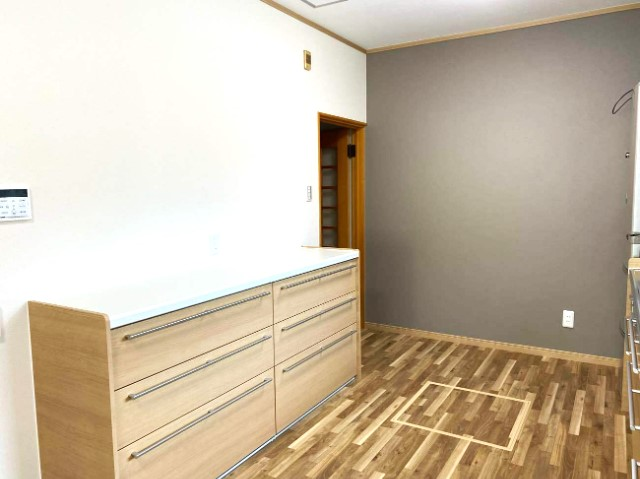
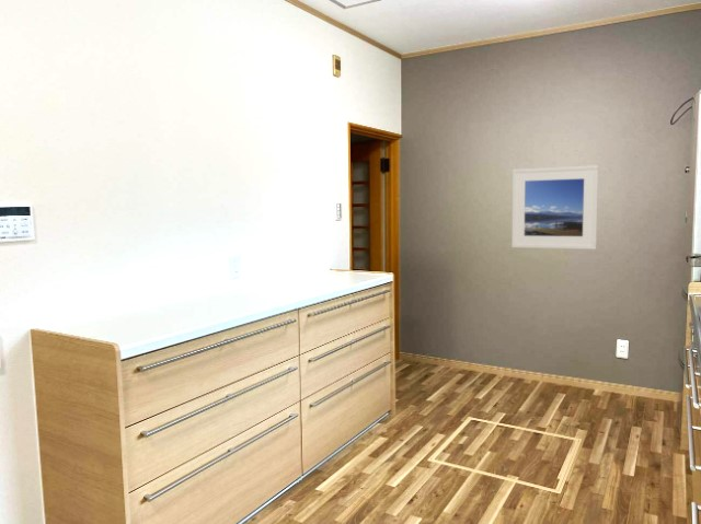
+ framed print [510,164,599,251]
